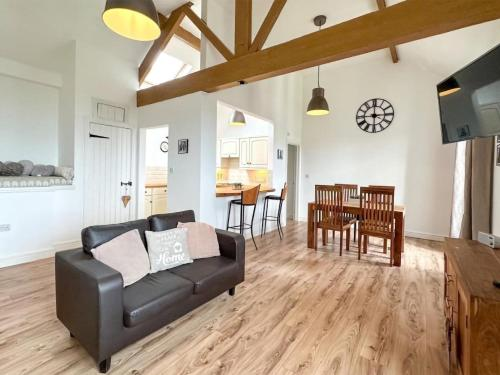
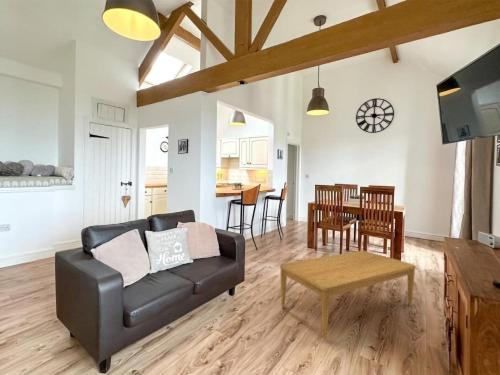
+ coffee table [279,250,417,340]
